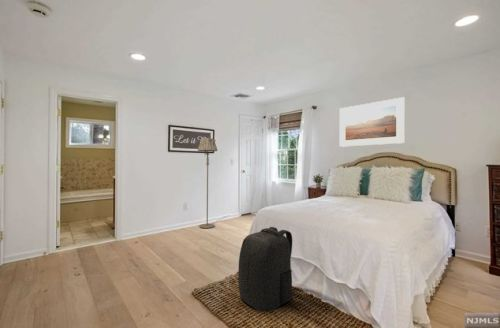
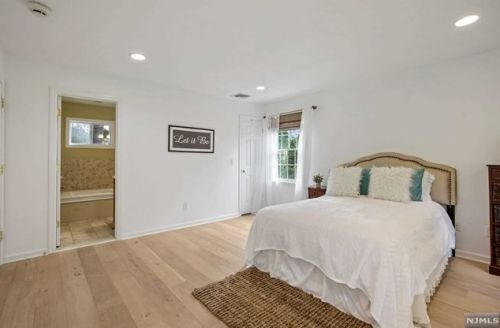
- floor lamp [197,137,218,229]
- backpack [237,226,294,312]
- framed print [339,96,406,148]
